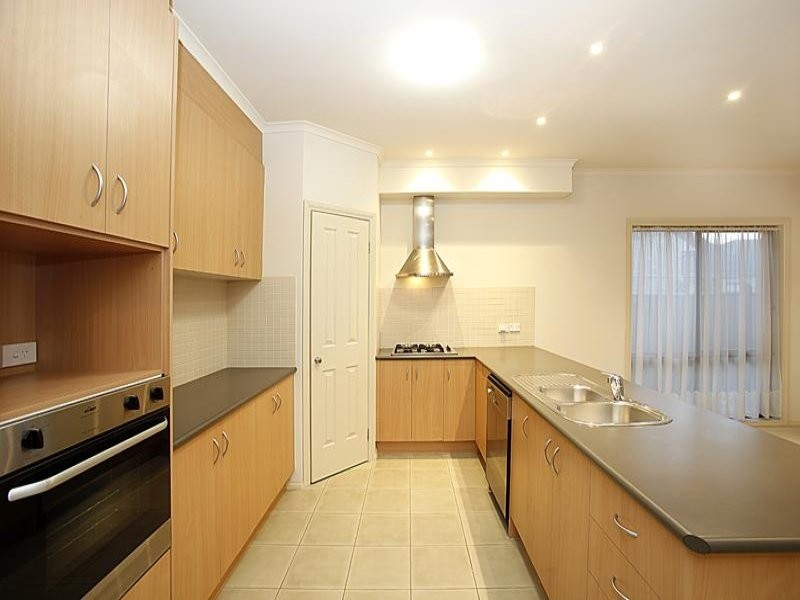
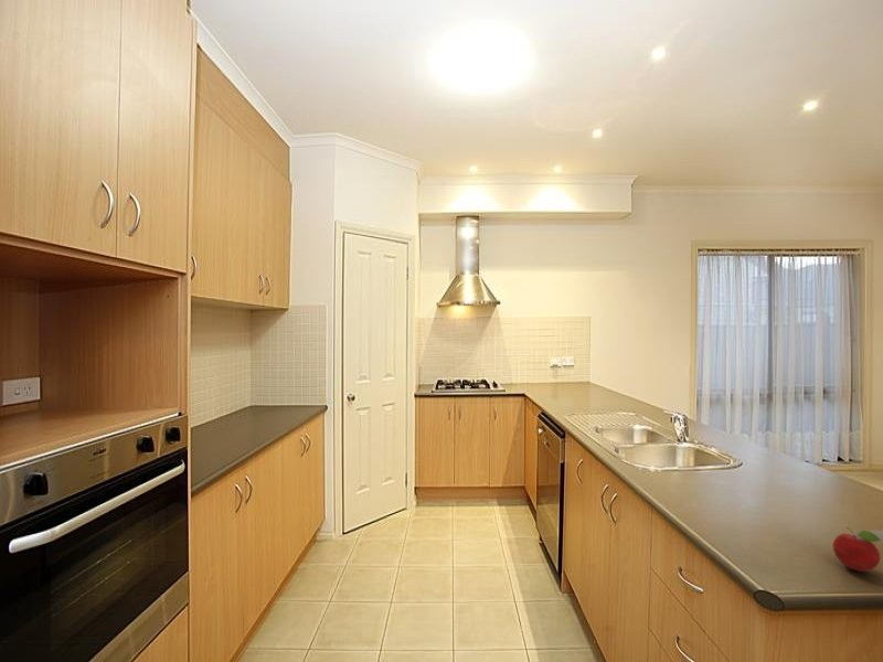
+ fruit [831,526,883,573]
